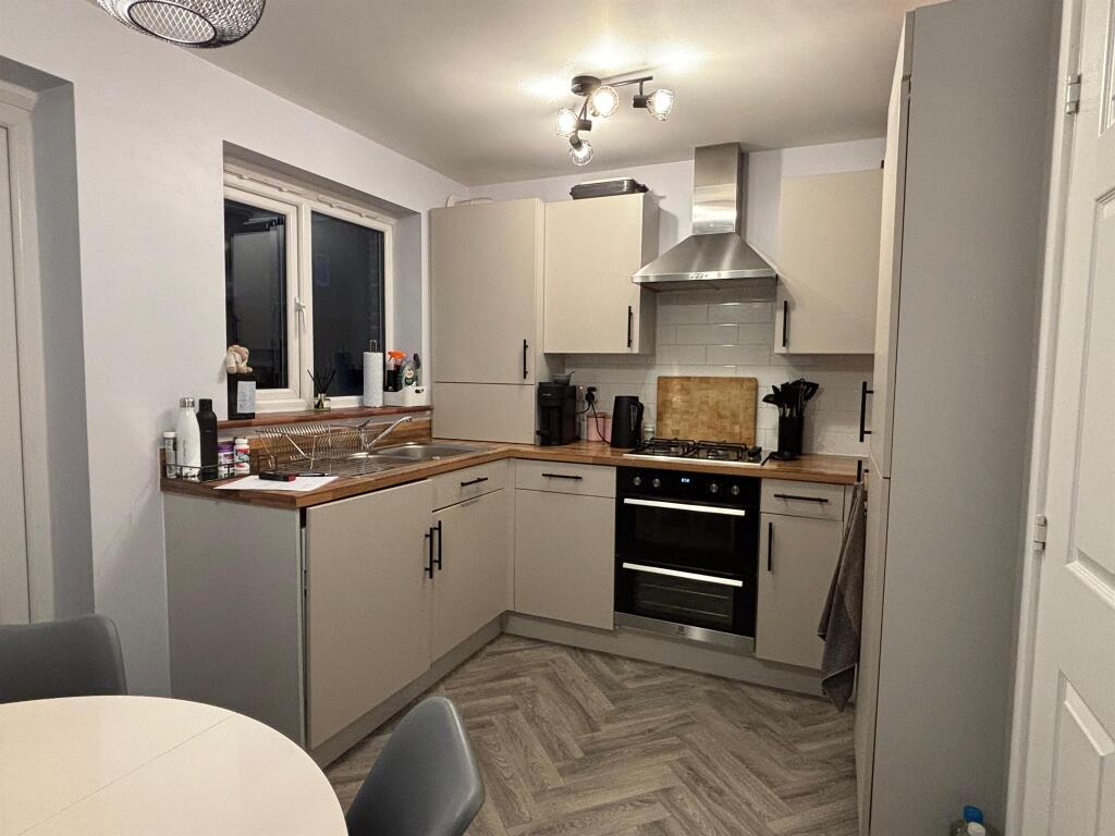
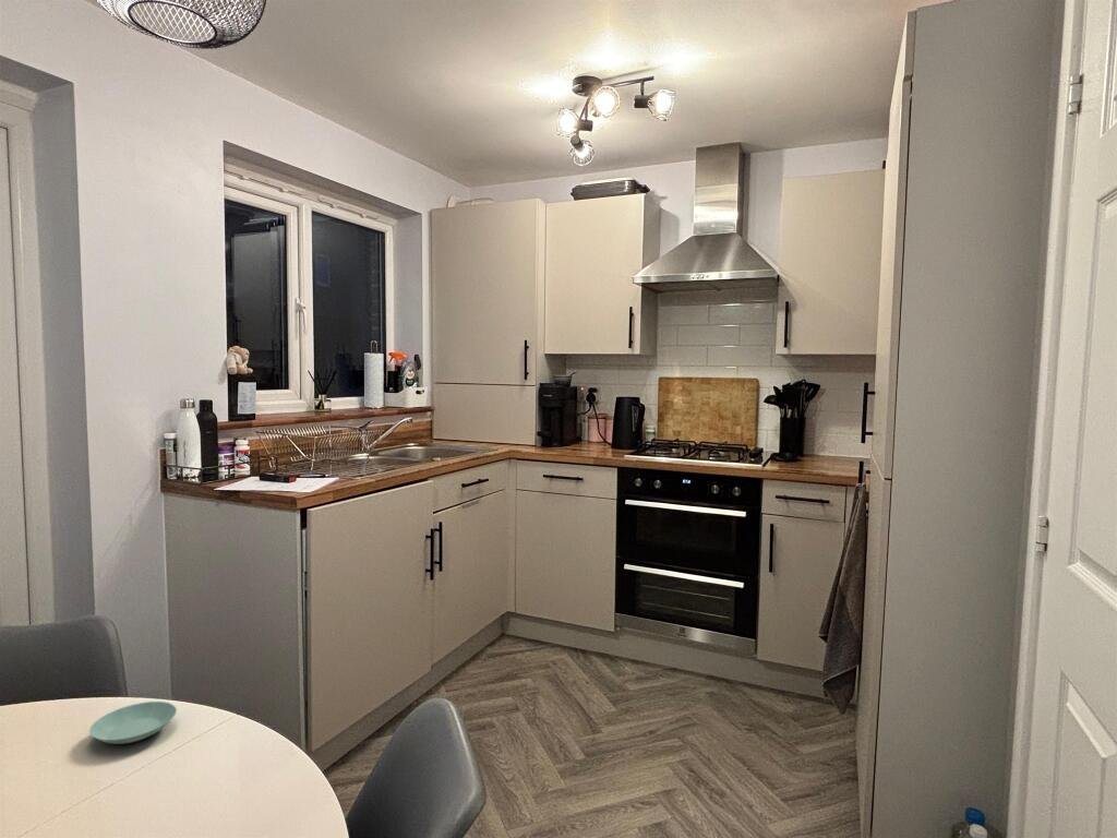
+ saucer [88,701,178,745]
